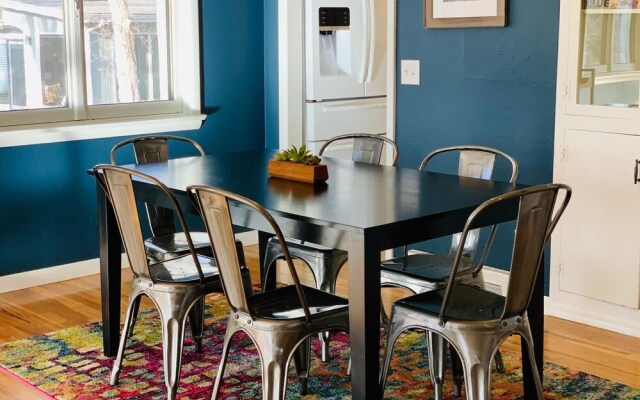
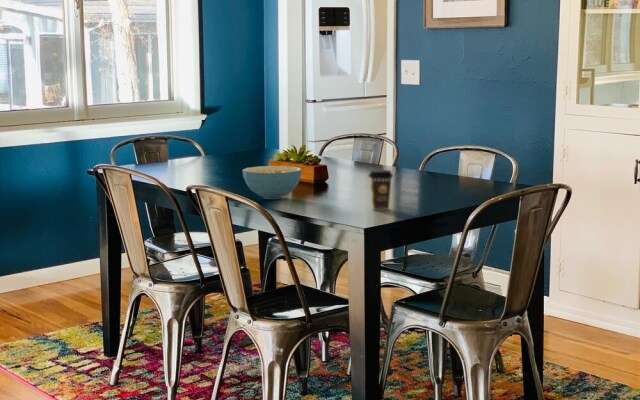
+ coffee cup [367,169,394,211]
+ cereal bowl [242,165,303,200]
